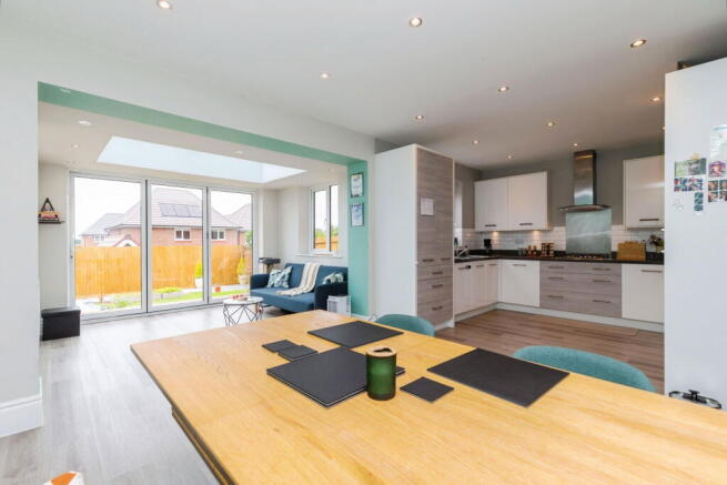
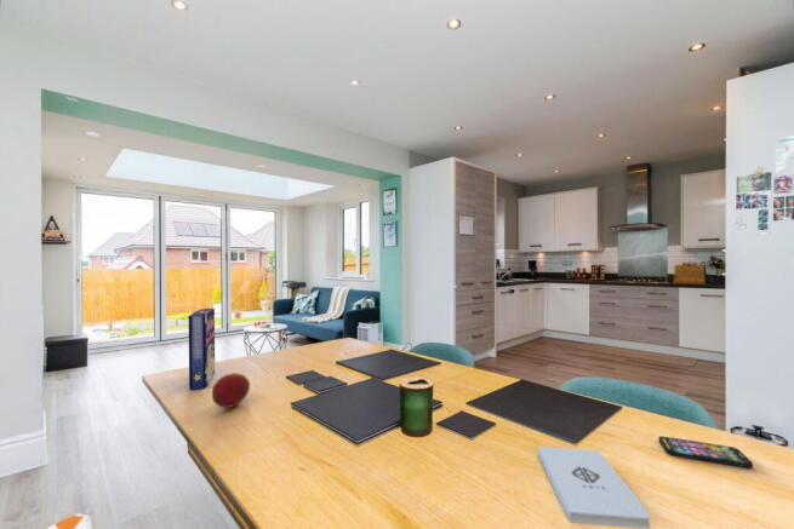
+ fruit [211,372,251,409]
+ cereal box [188,307,216,391]
+ smartphone [657,435,754,468]
+ notepad [536,445,651,529]
